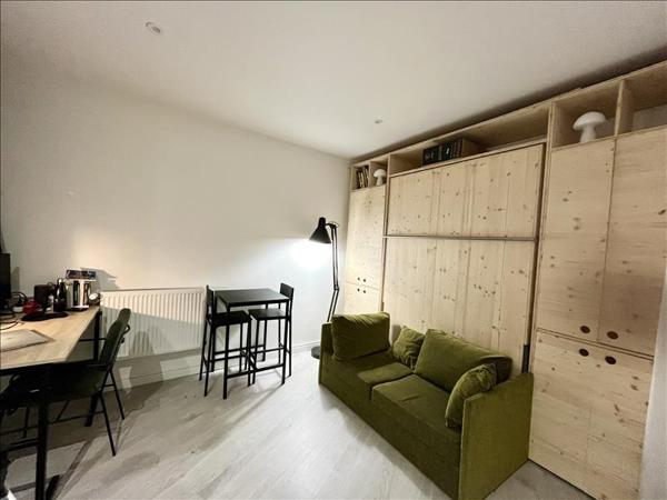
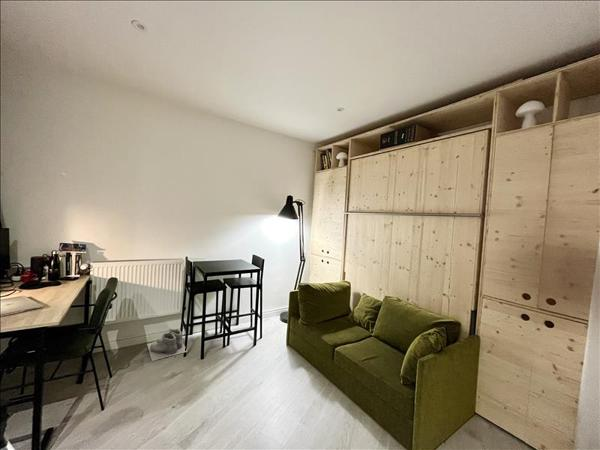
+ boots [146,328,188,362]
